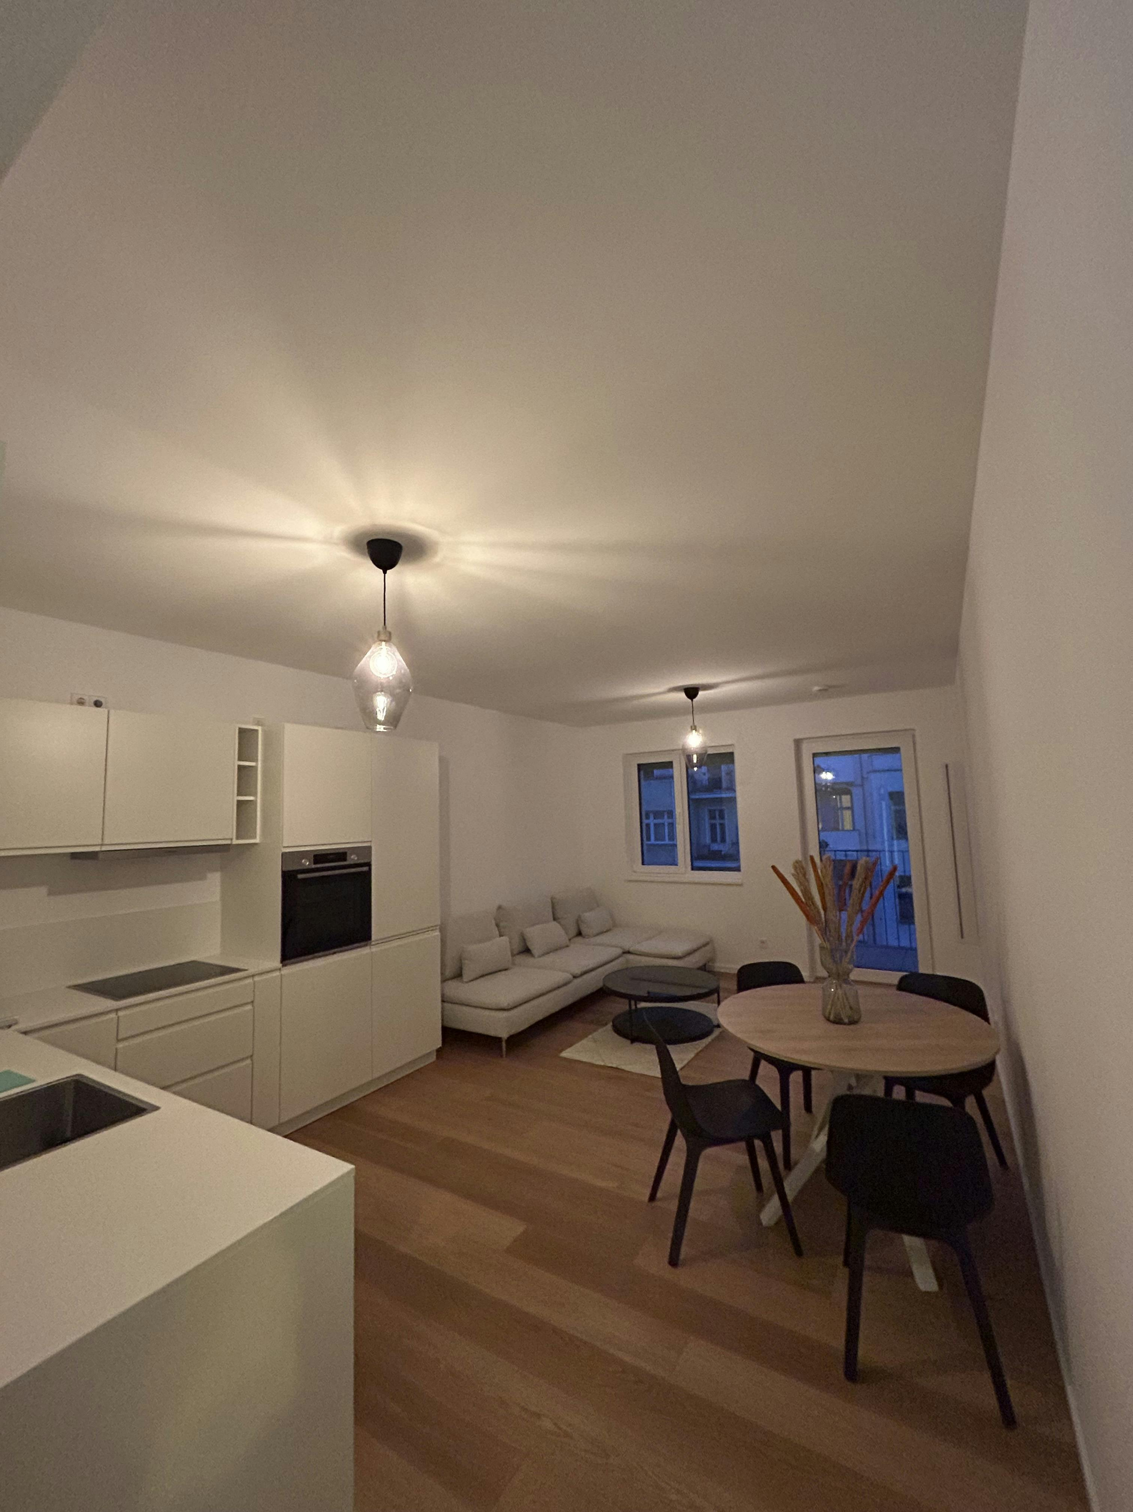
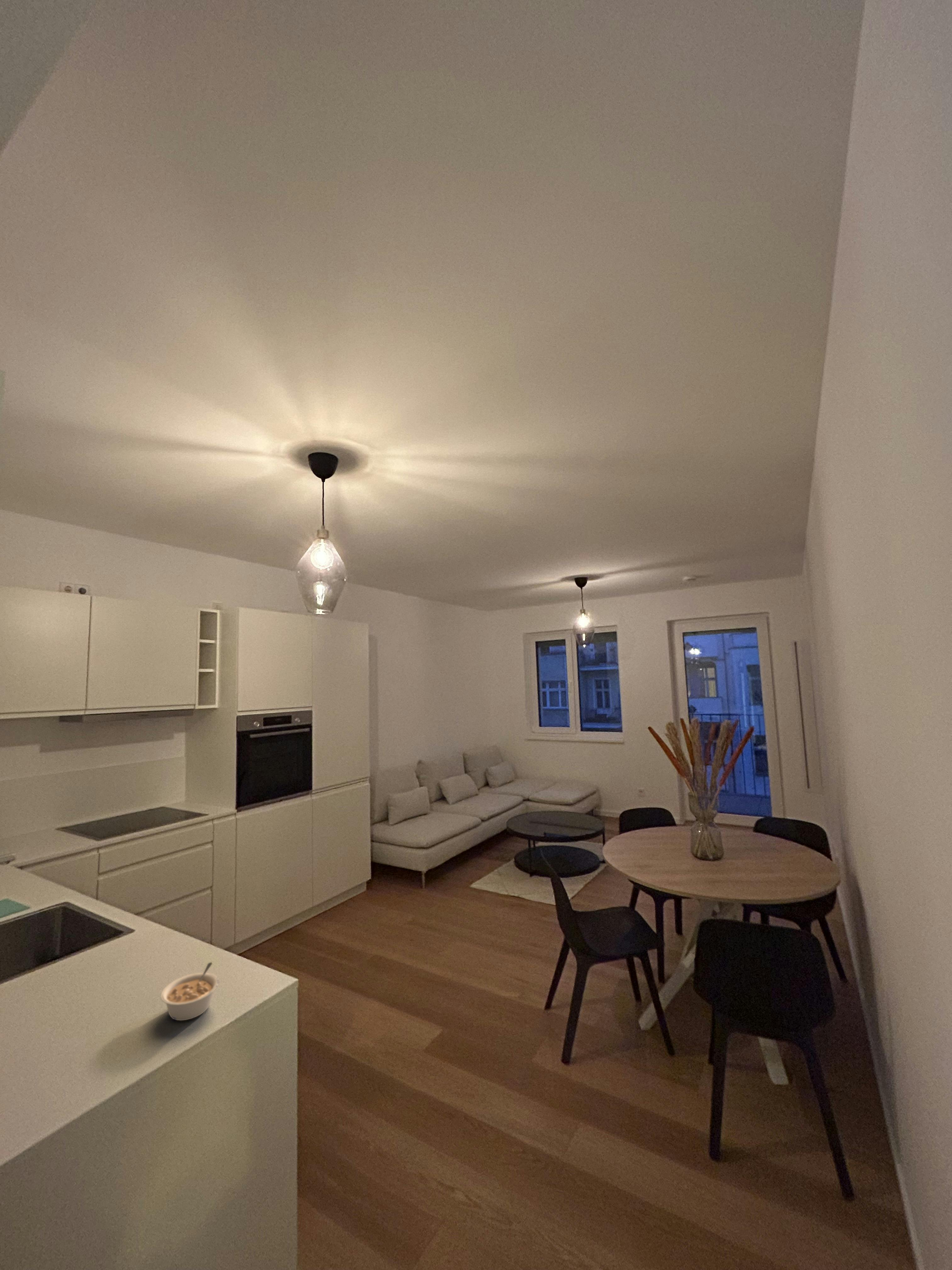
+ legume [160,962,219,1021]
